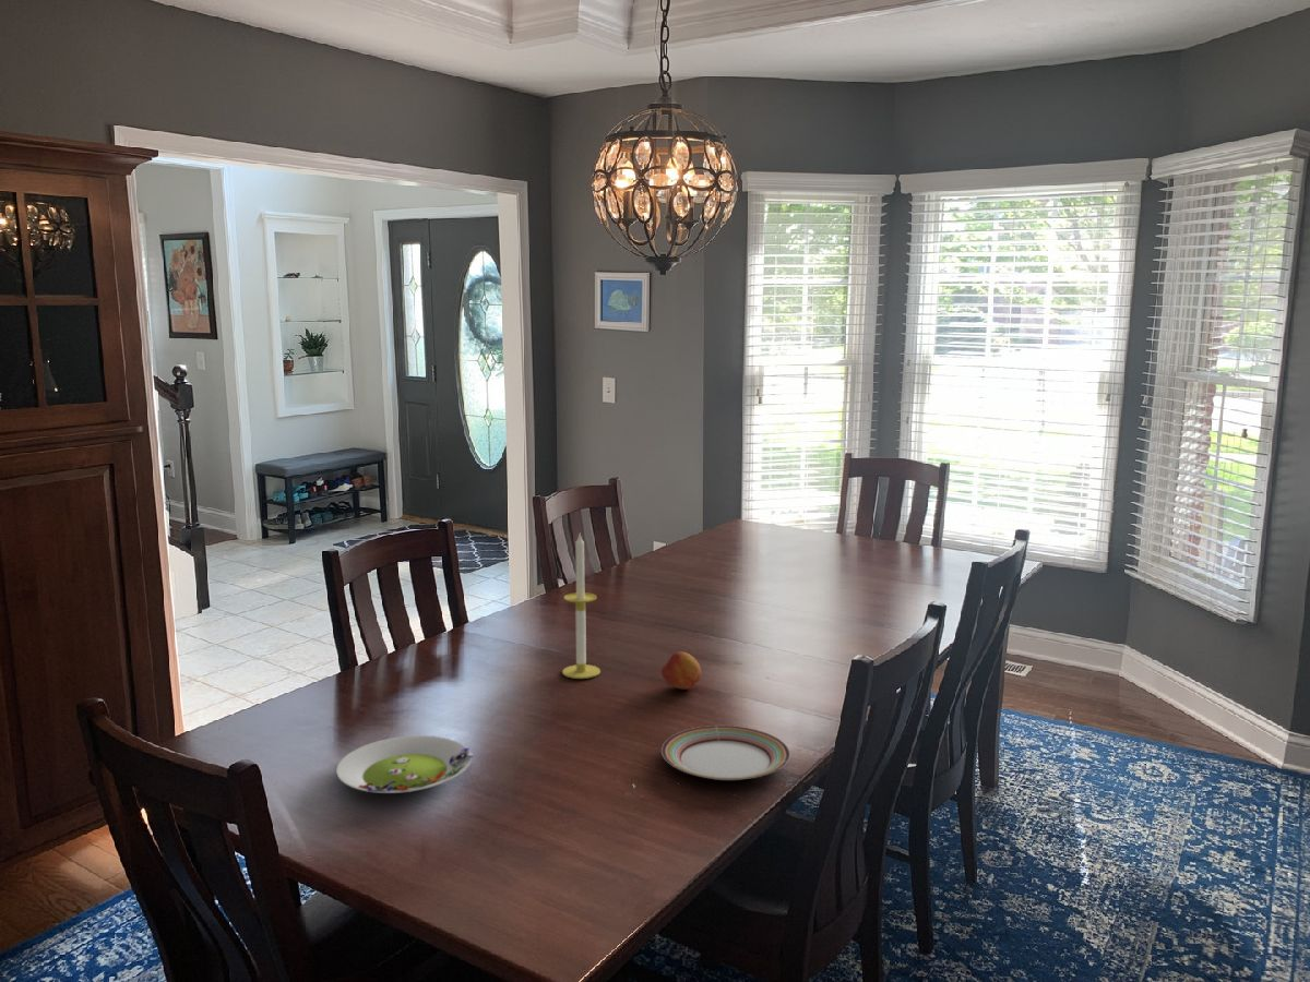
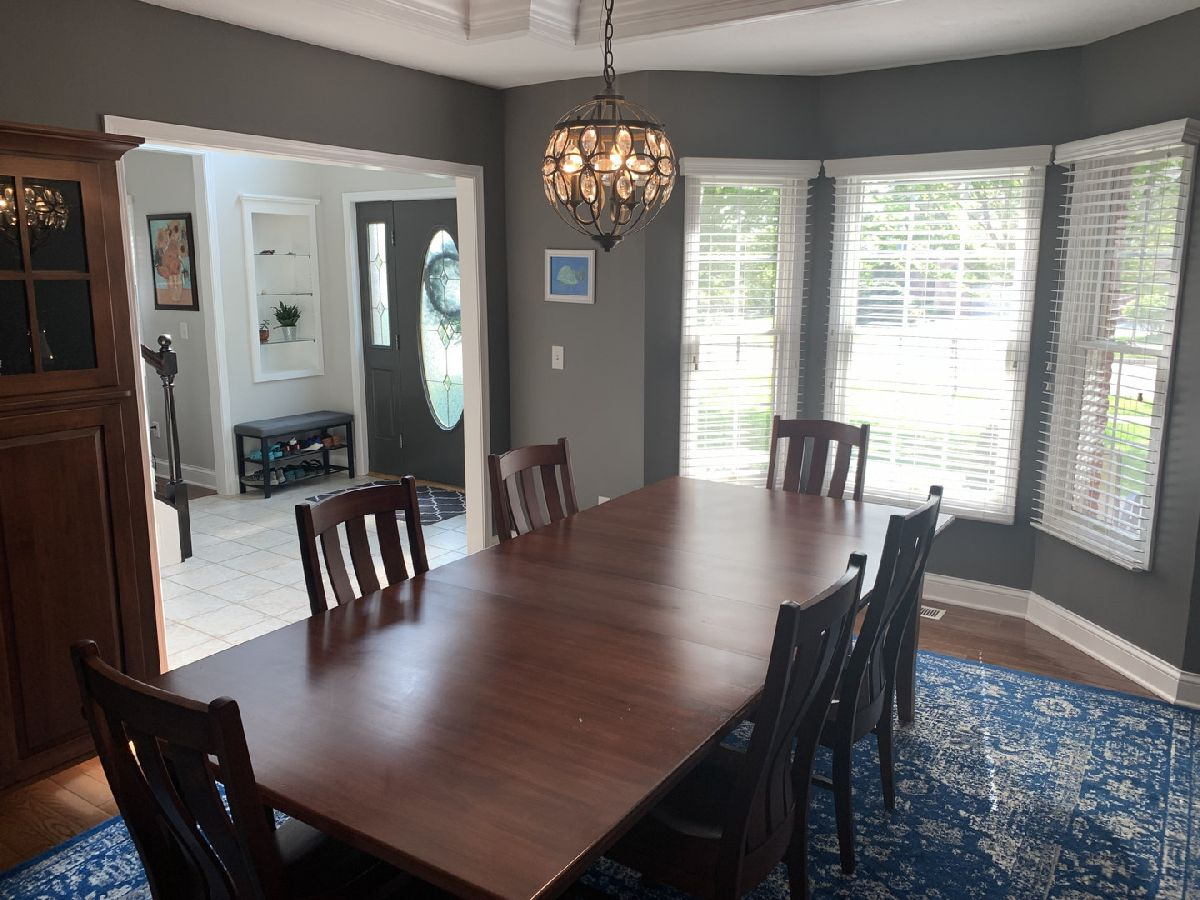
- candle [561,534,602,680]
- fruit [660,650,702,691]
- salad plate [335,734,475,794]
- plate [660,724,791,781]
